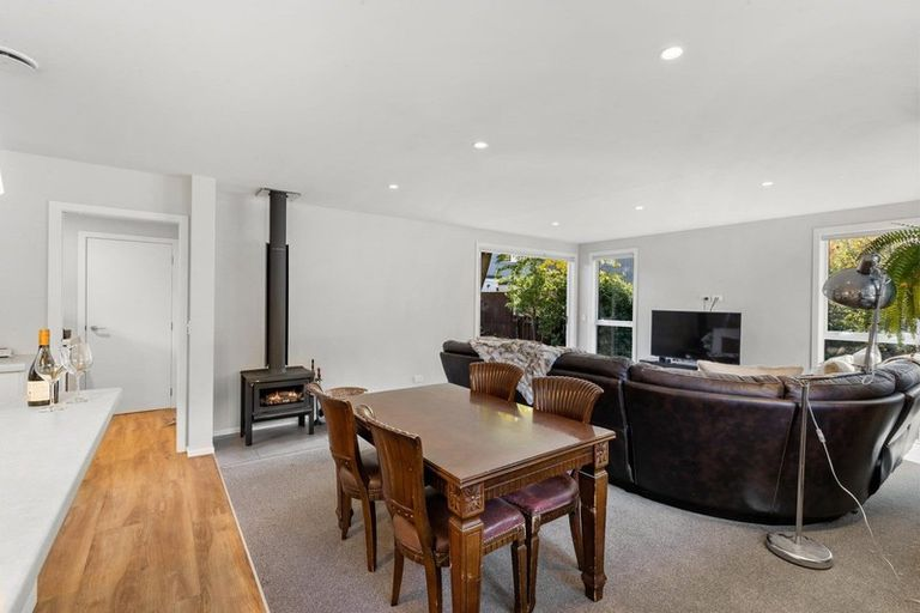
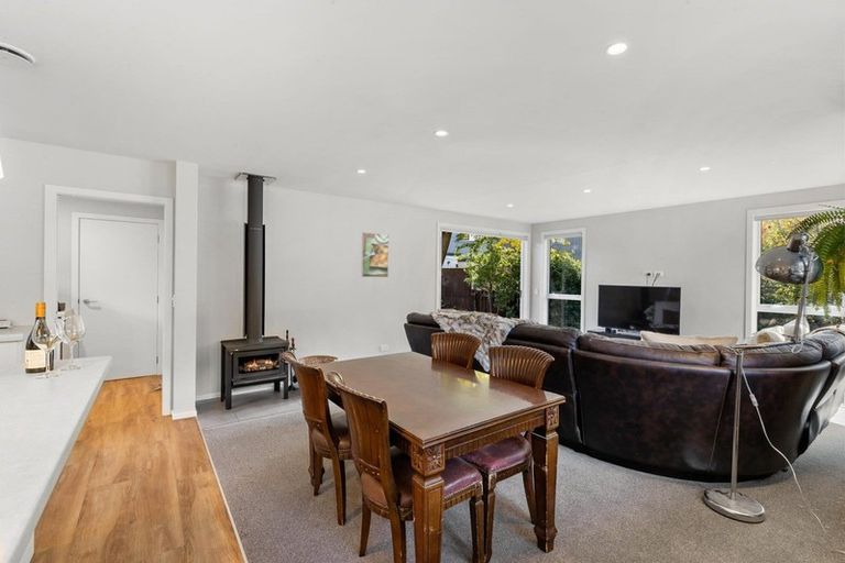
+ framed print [361,231,389,278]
